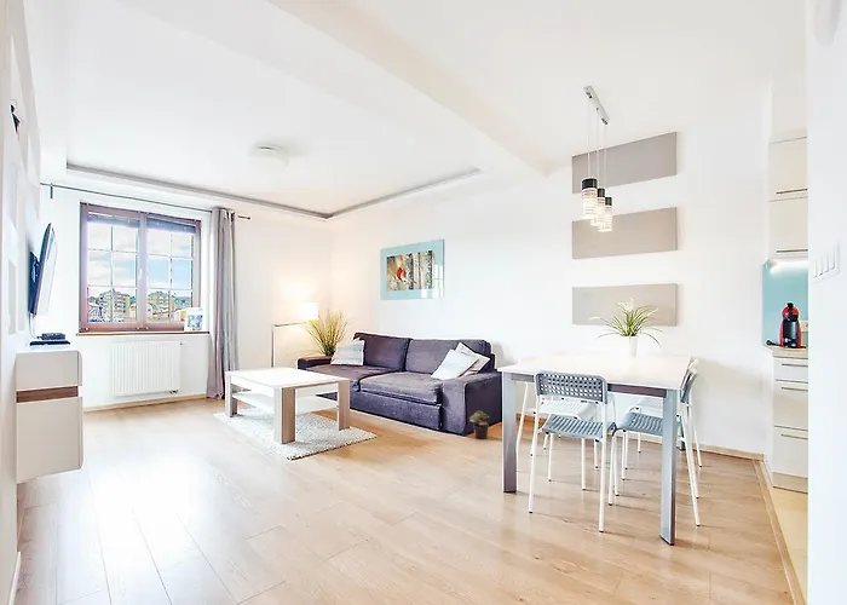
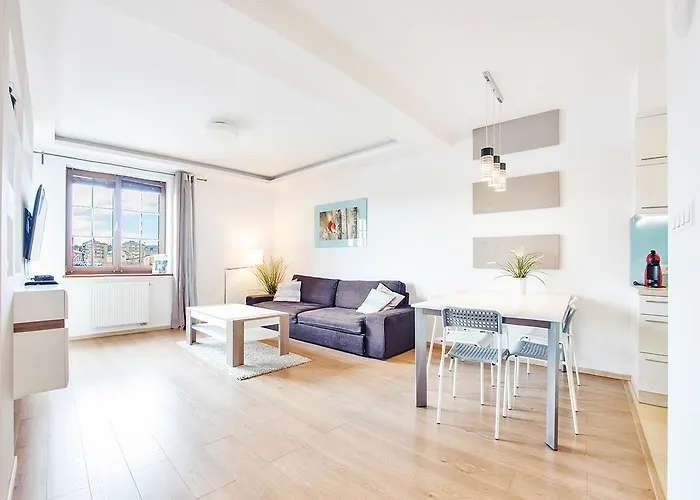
- potted plant [468,410,491,440]
